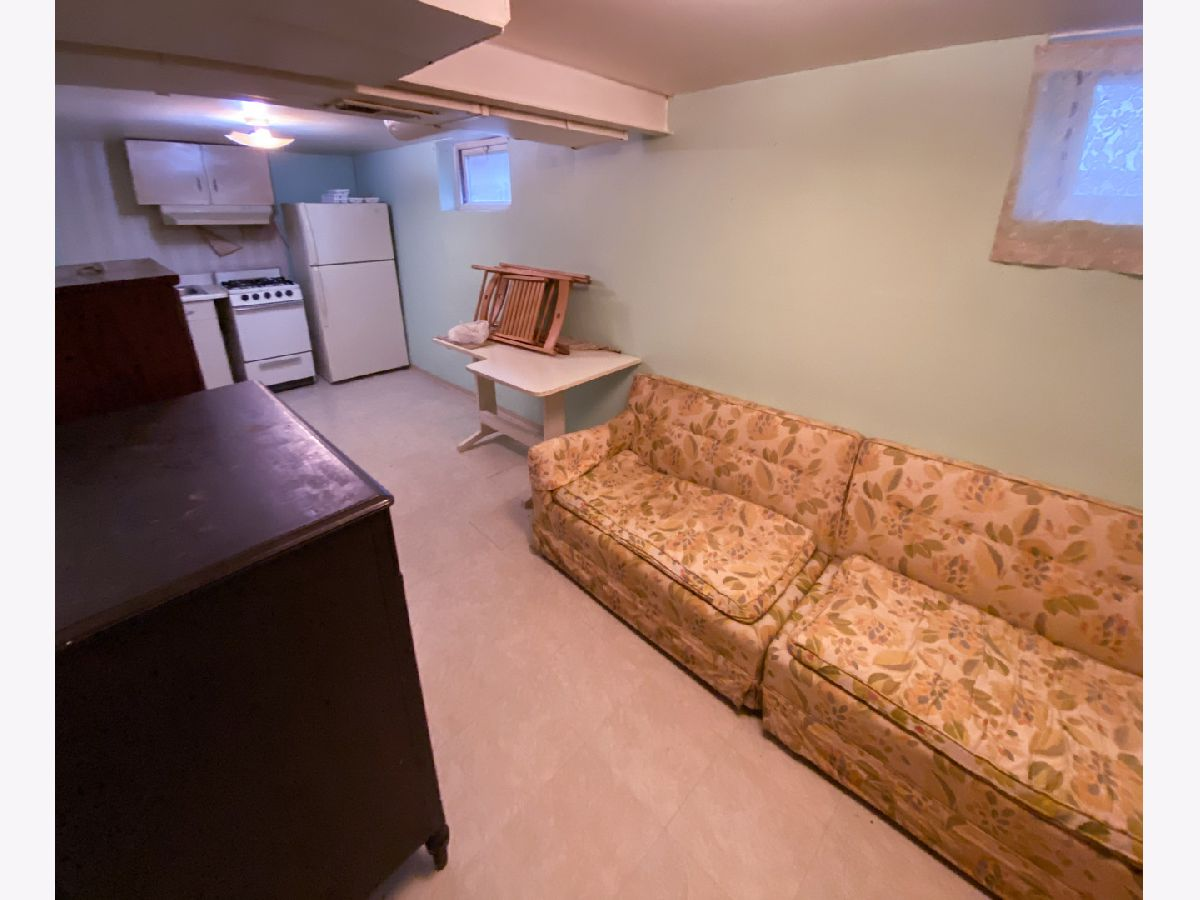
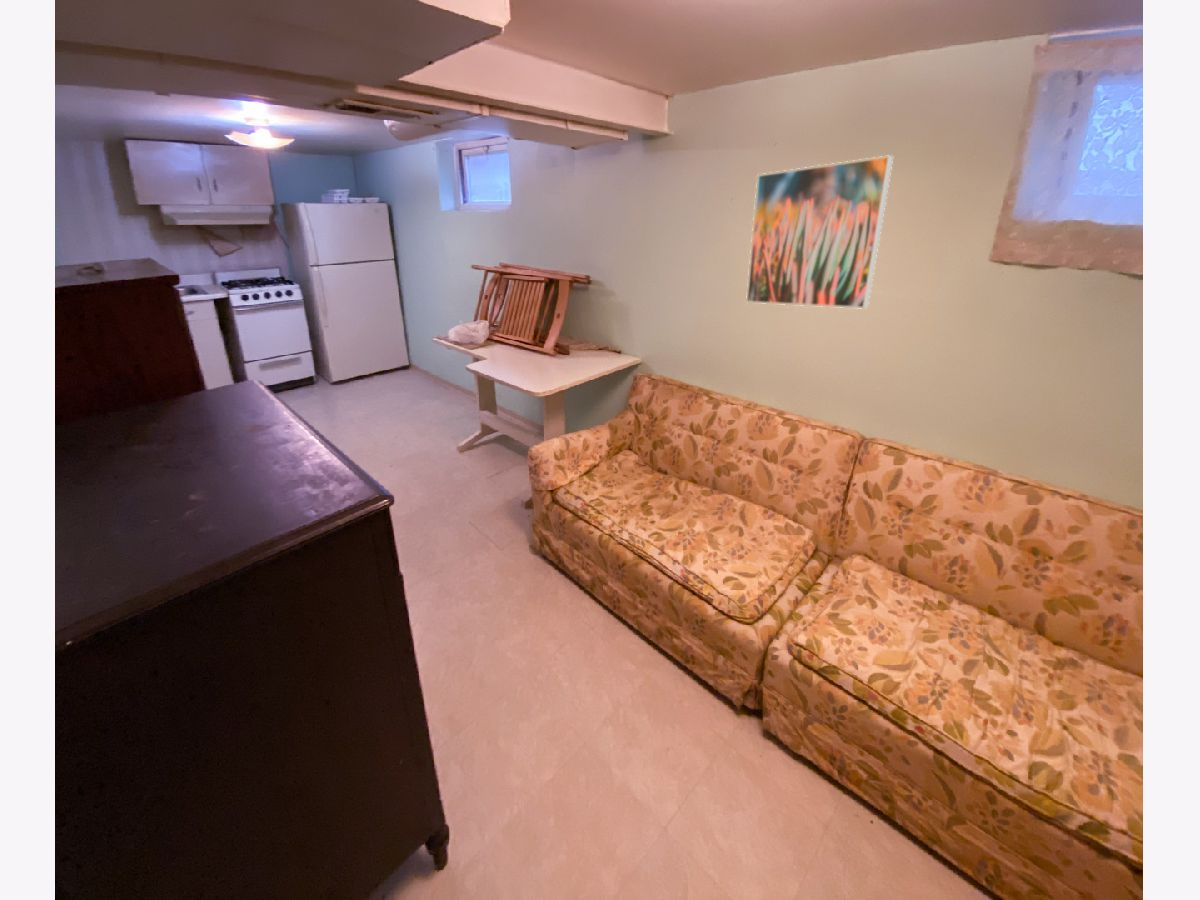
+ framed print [745,154,894,310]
